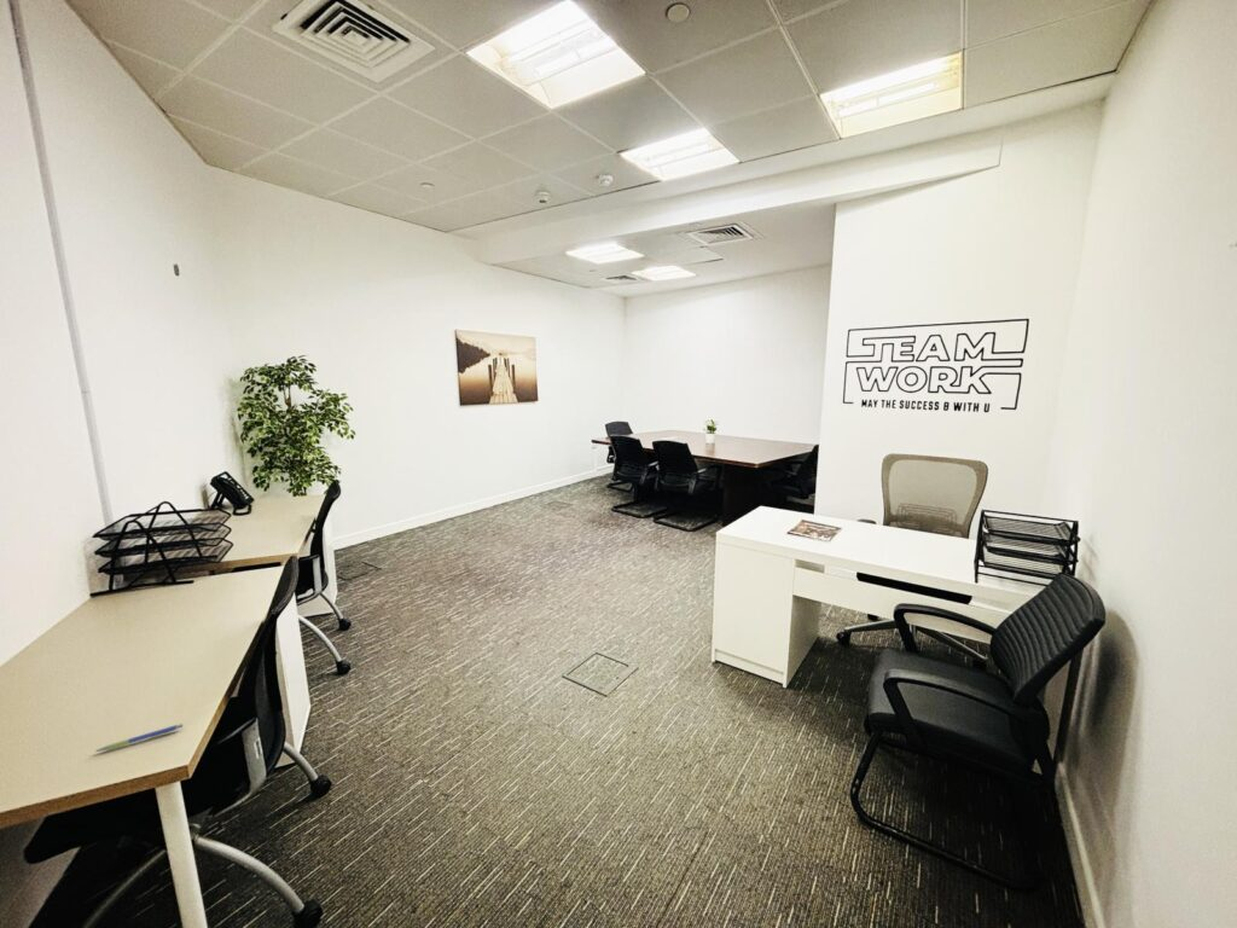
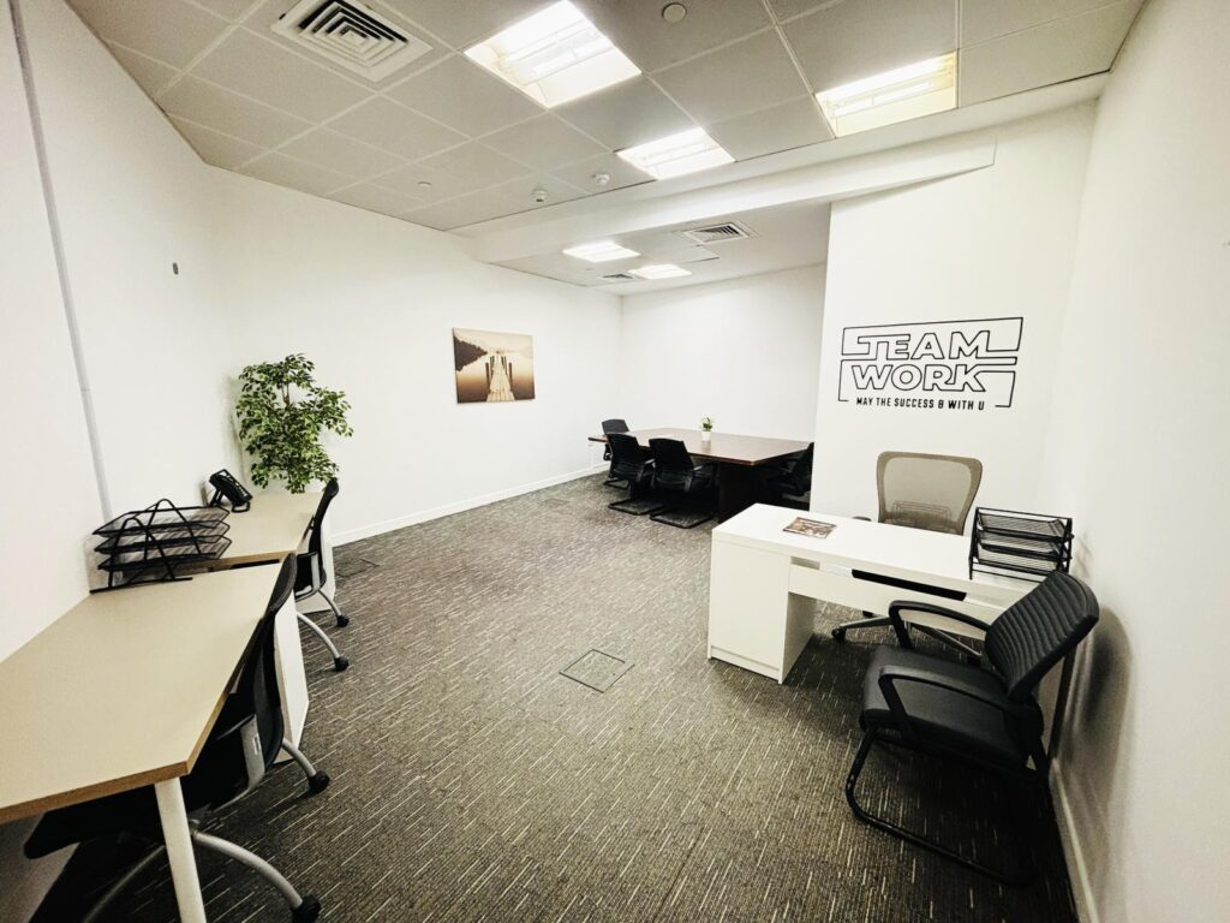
- pen [94,723,184,753]
